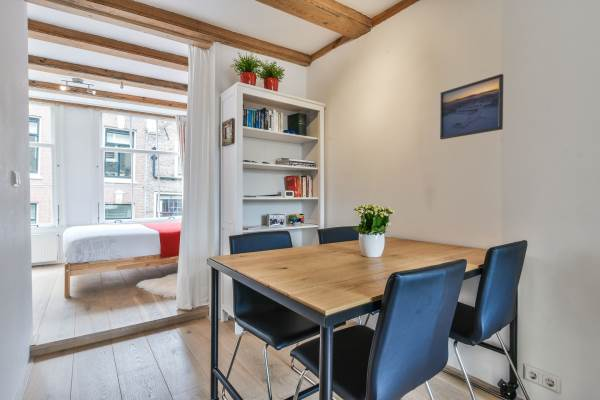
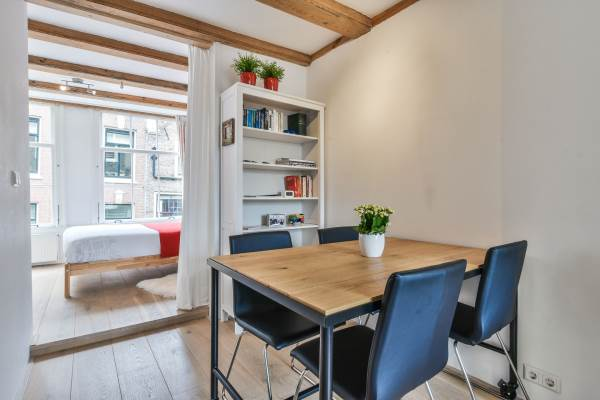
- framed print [439,73,504,140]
